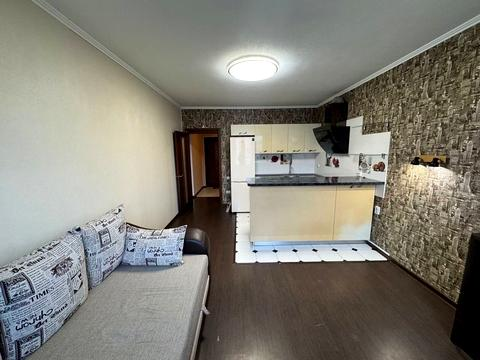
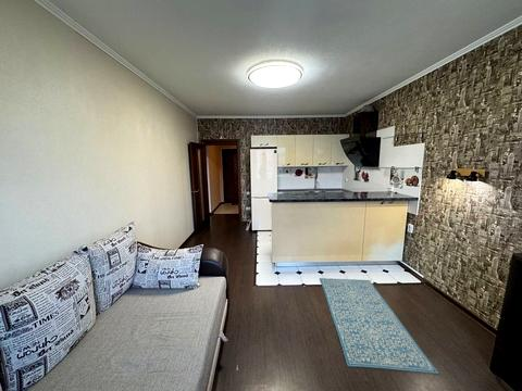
+ rug [319,277,439,375]
